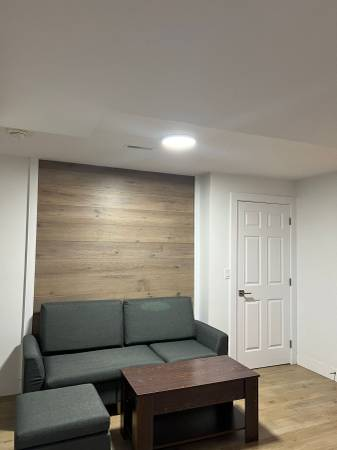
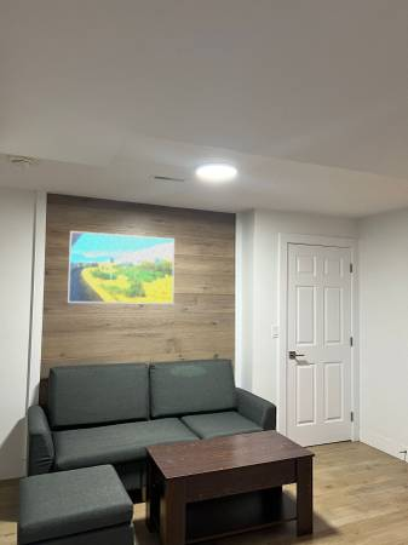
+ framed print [67,230,176,305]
